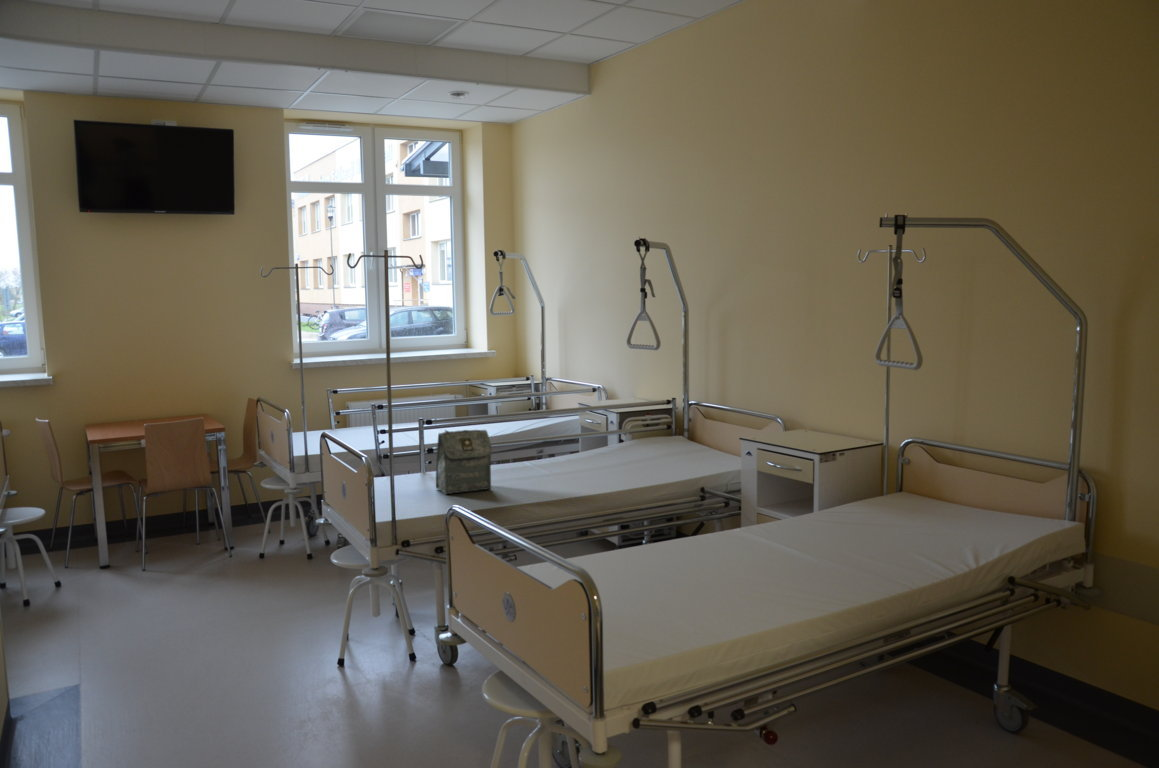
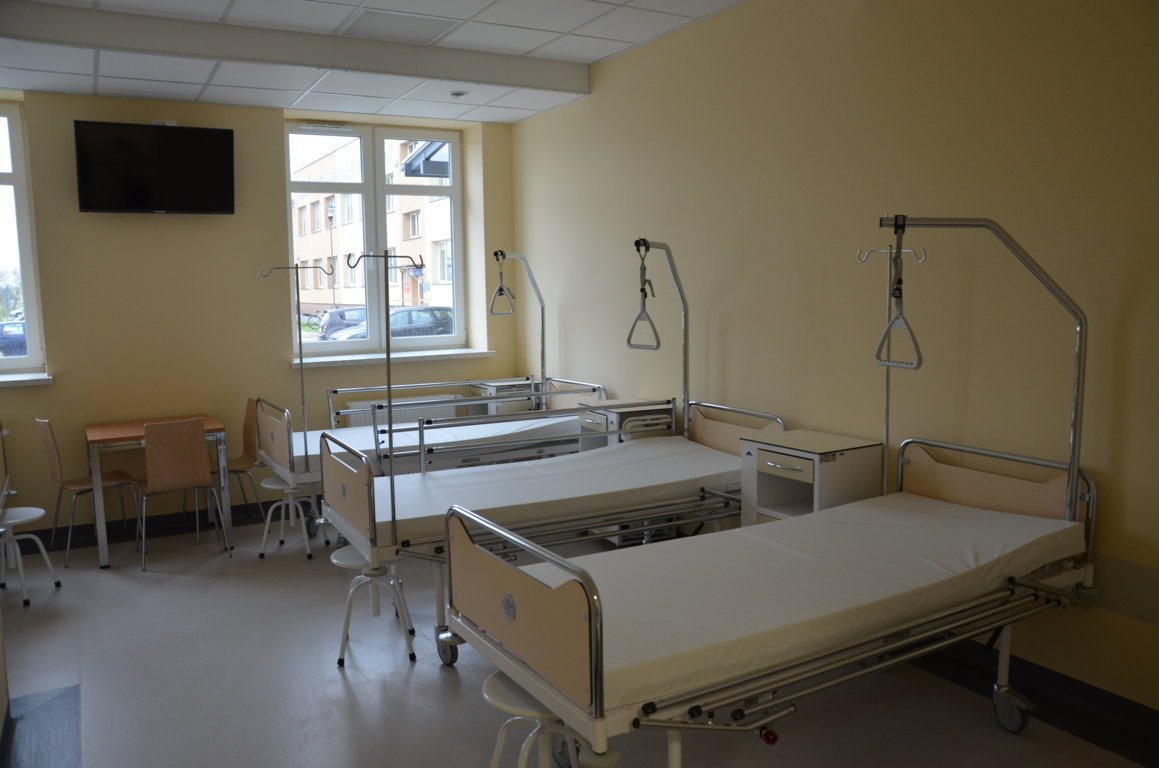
- bag [435,429,493,495]
